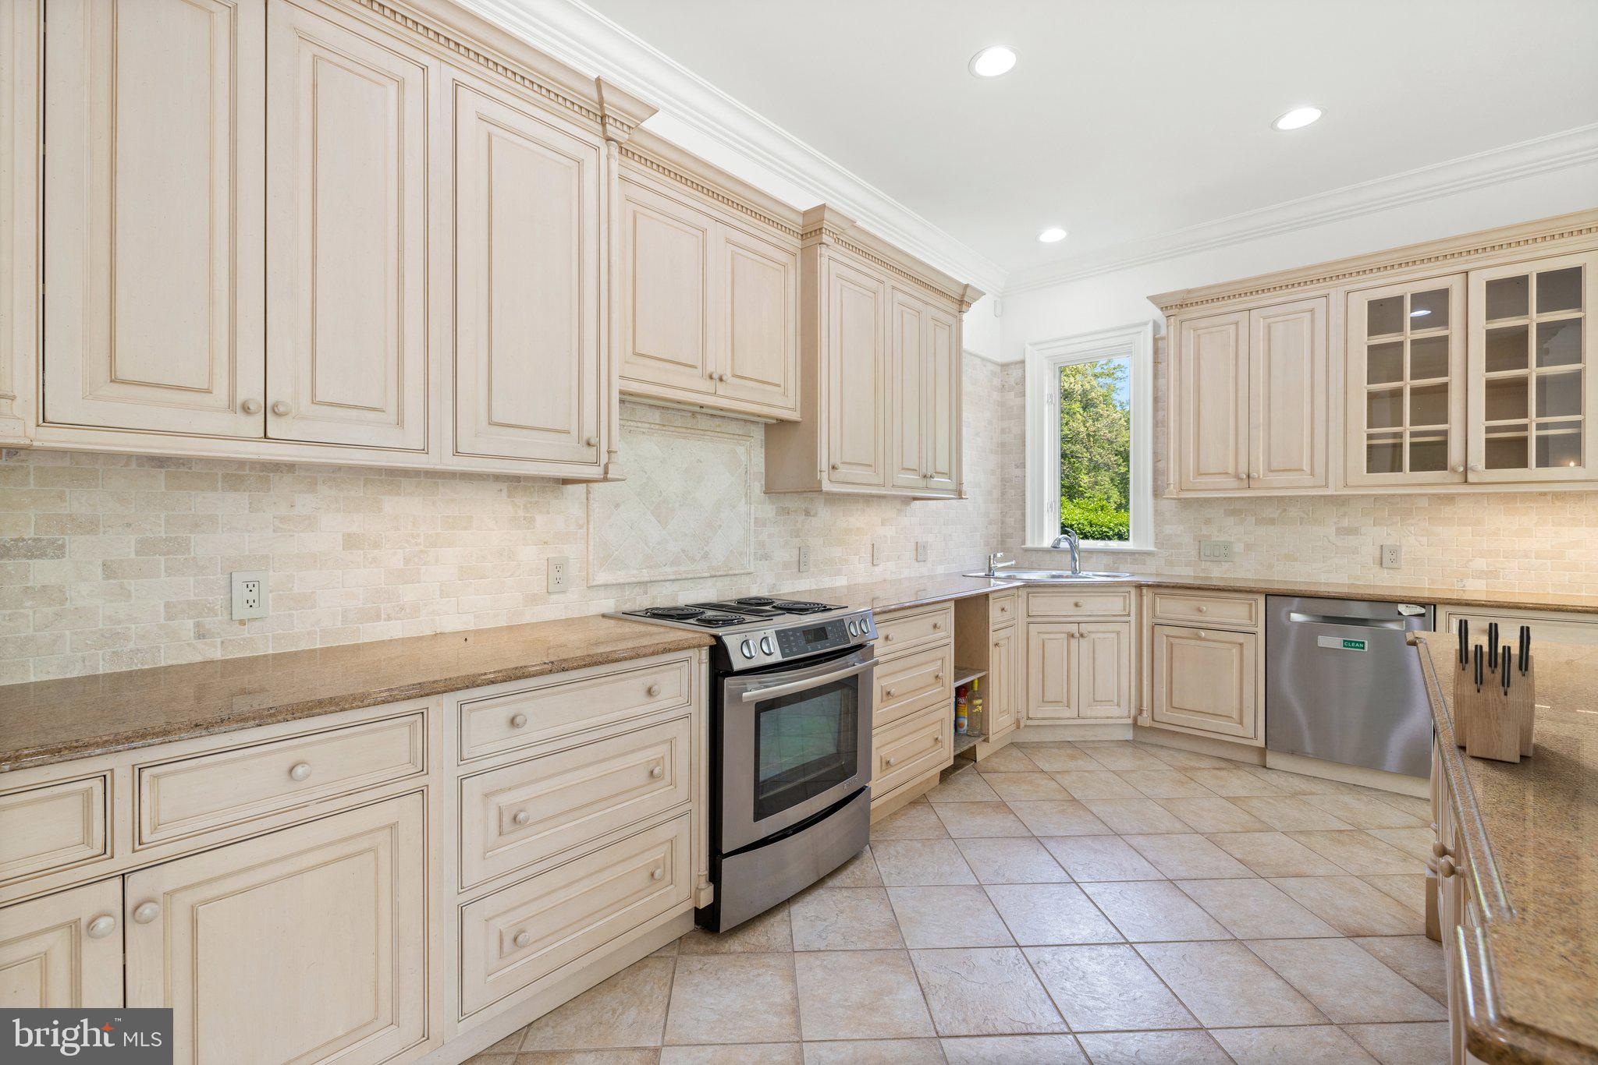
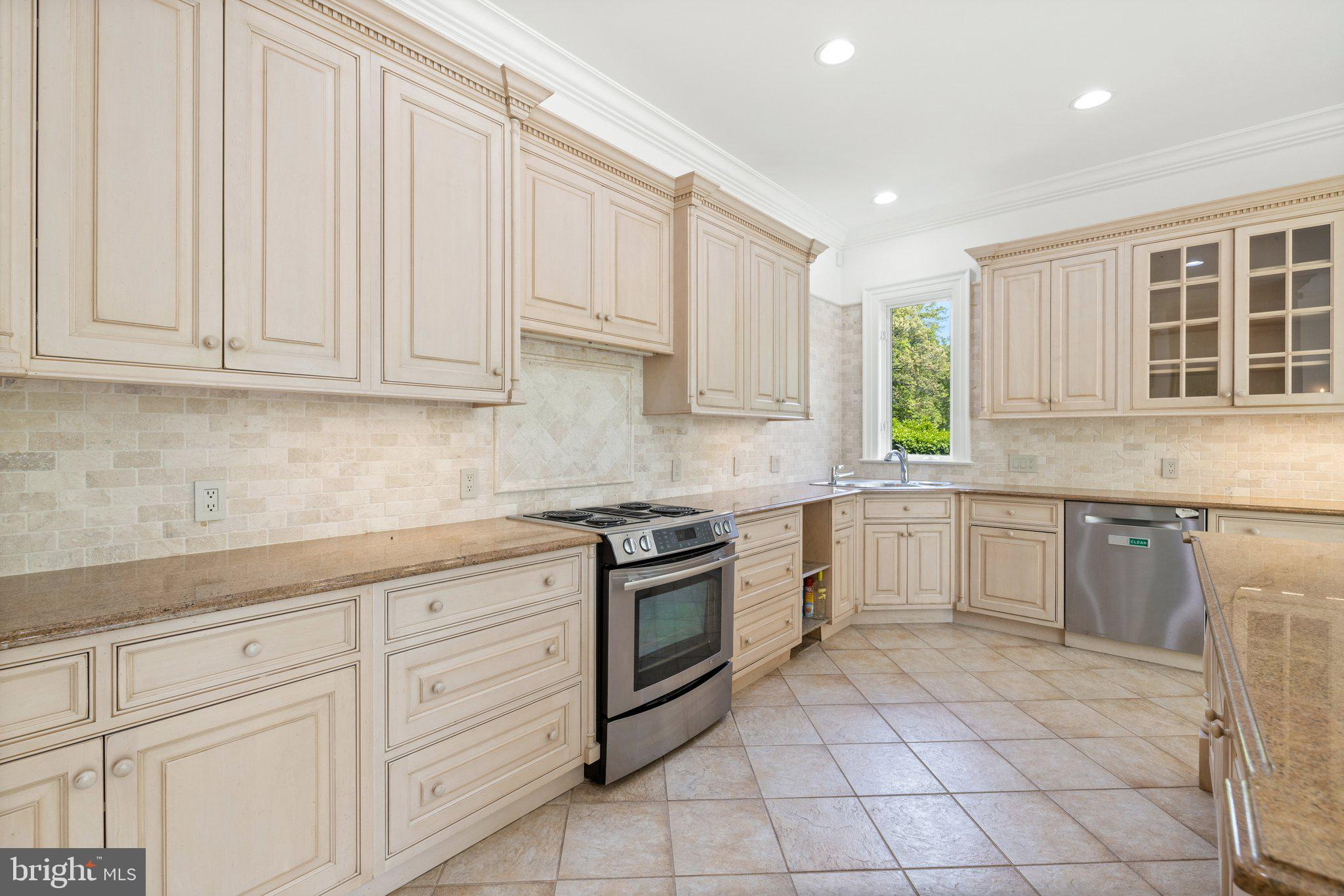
- knife block [1452,618,1536,764]
